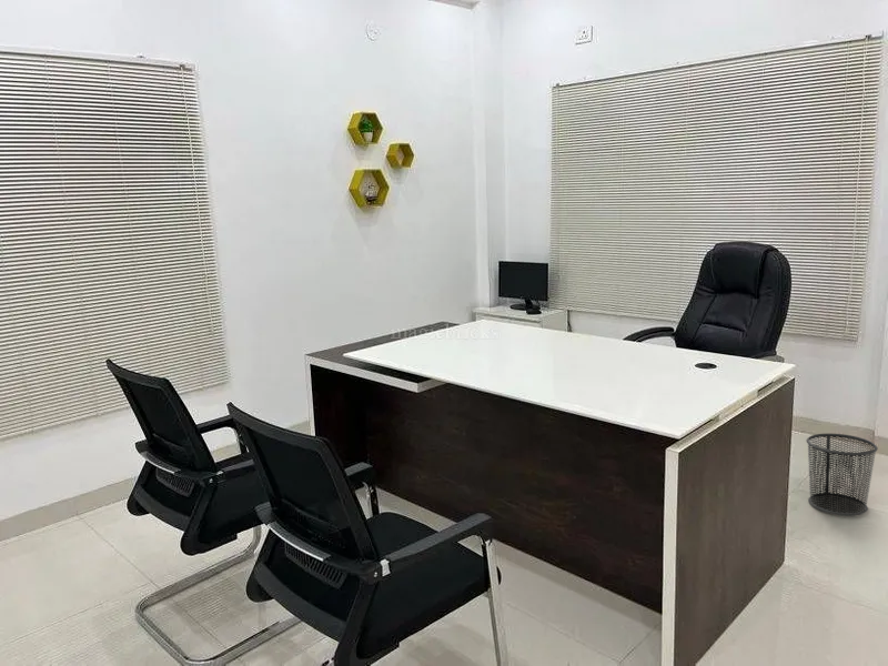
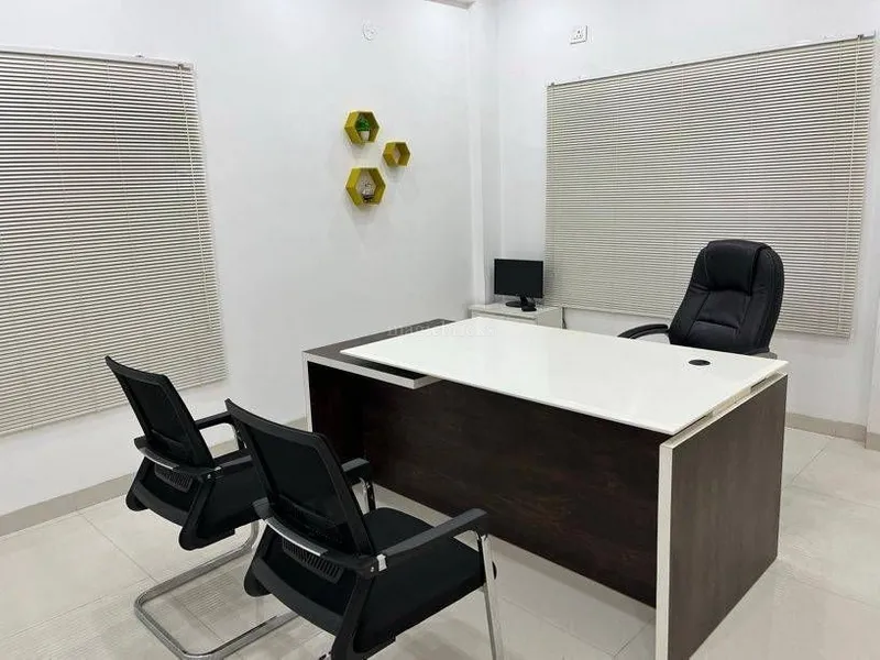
- waste bin [806,433,879,517]
